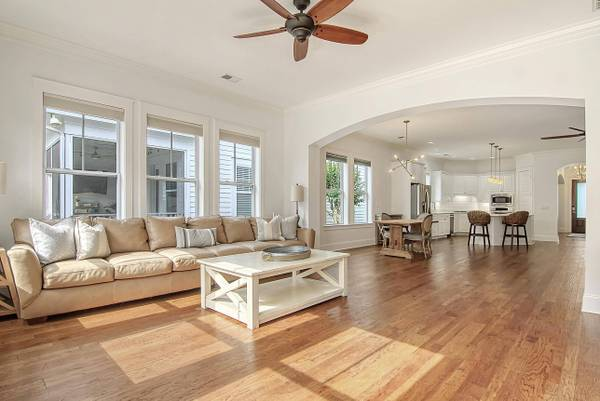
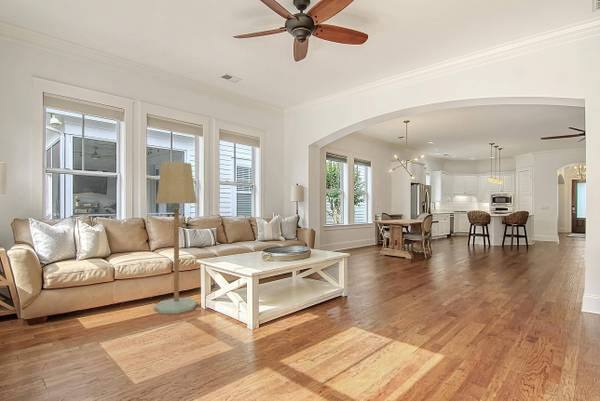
+ floor lamp [153,161,199,314]
